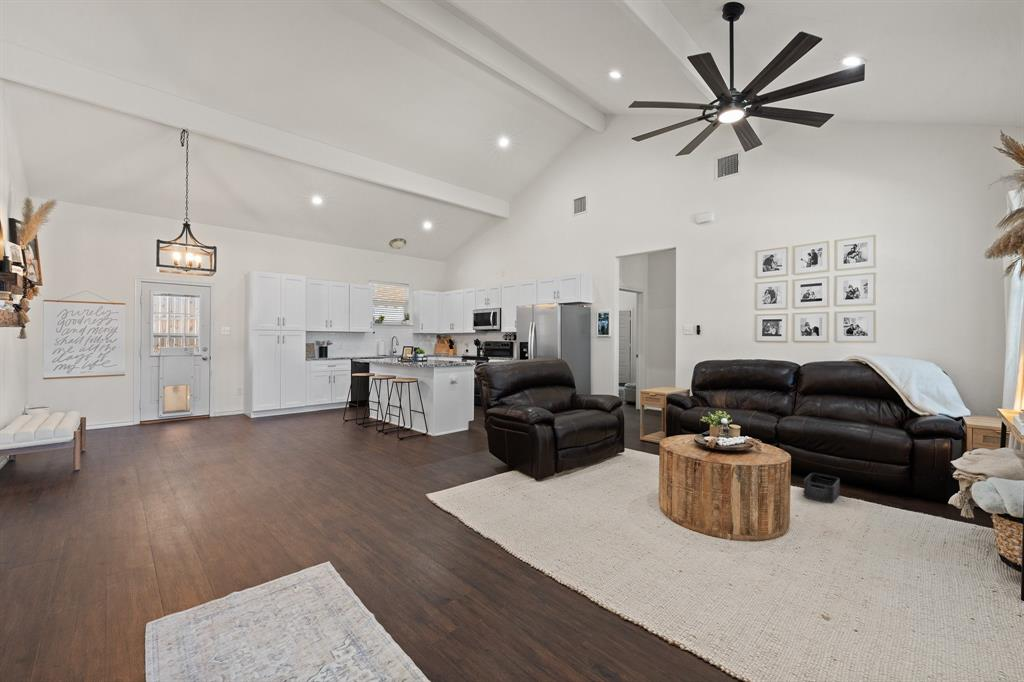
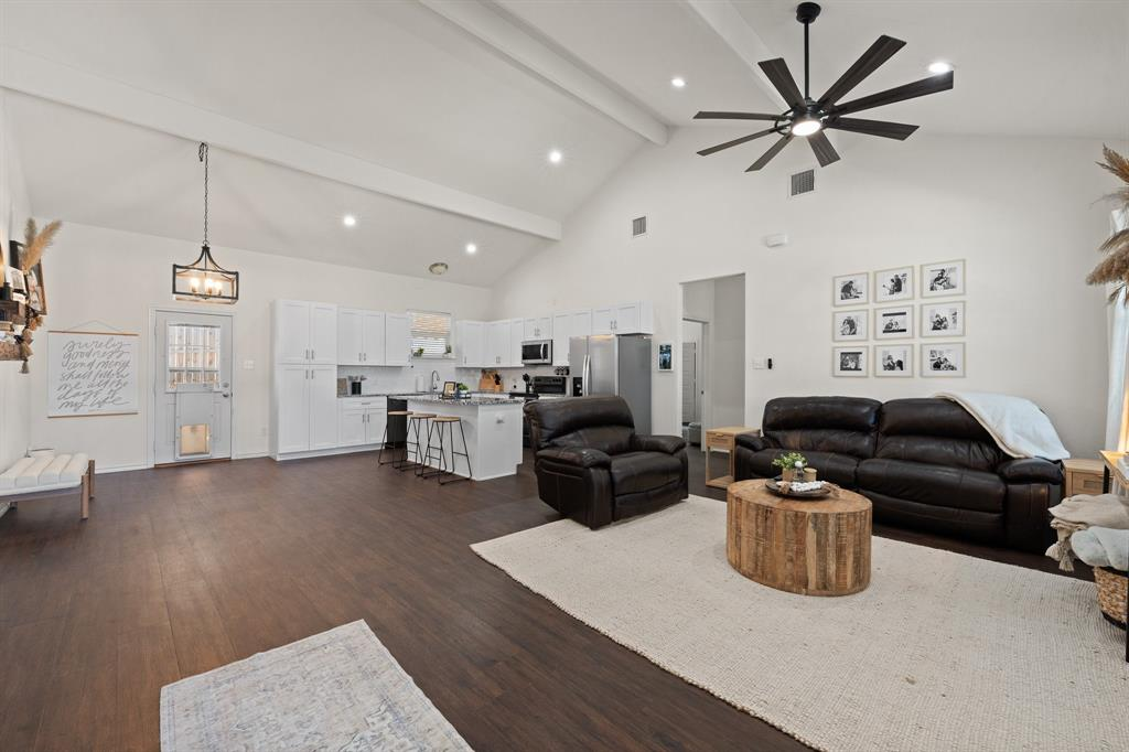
- storage bin [802,472,841,504]
